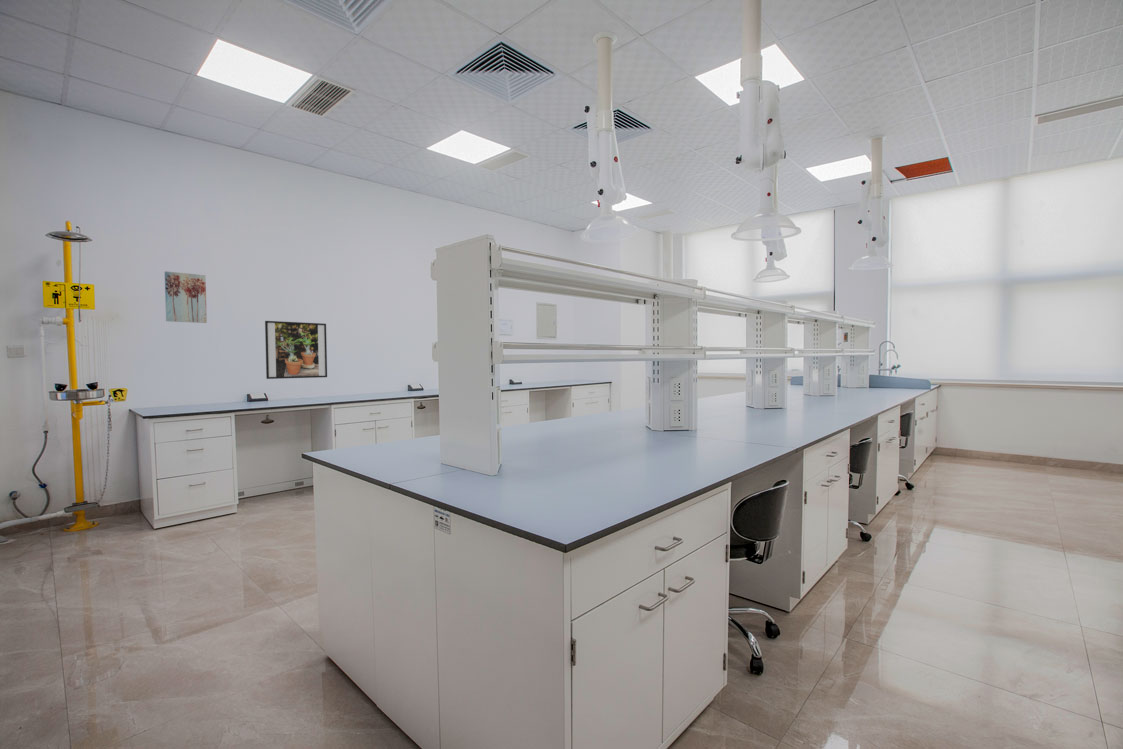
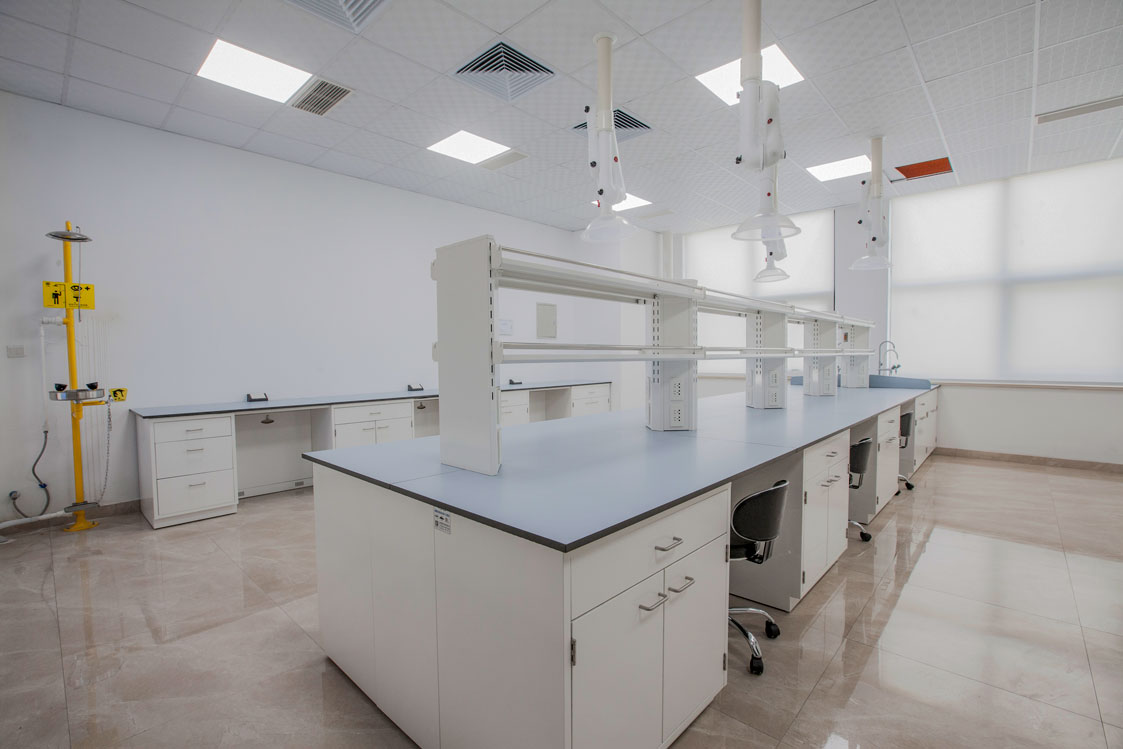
- wall art [164,270,208,324]
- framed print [264,320,328,380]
